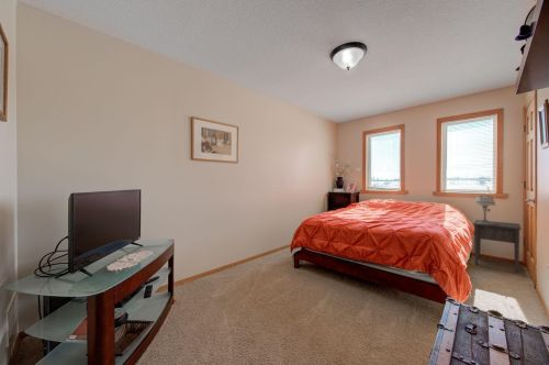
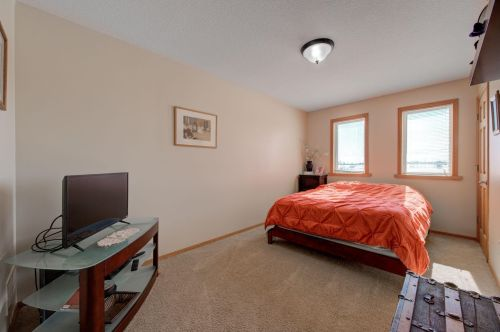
- nightstand [472,219,523,274]
- table lamp [473,193,497,224]
